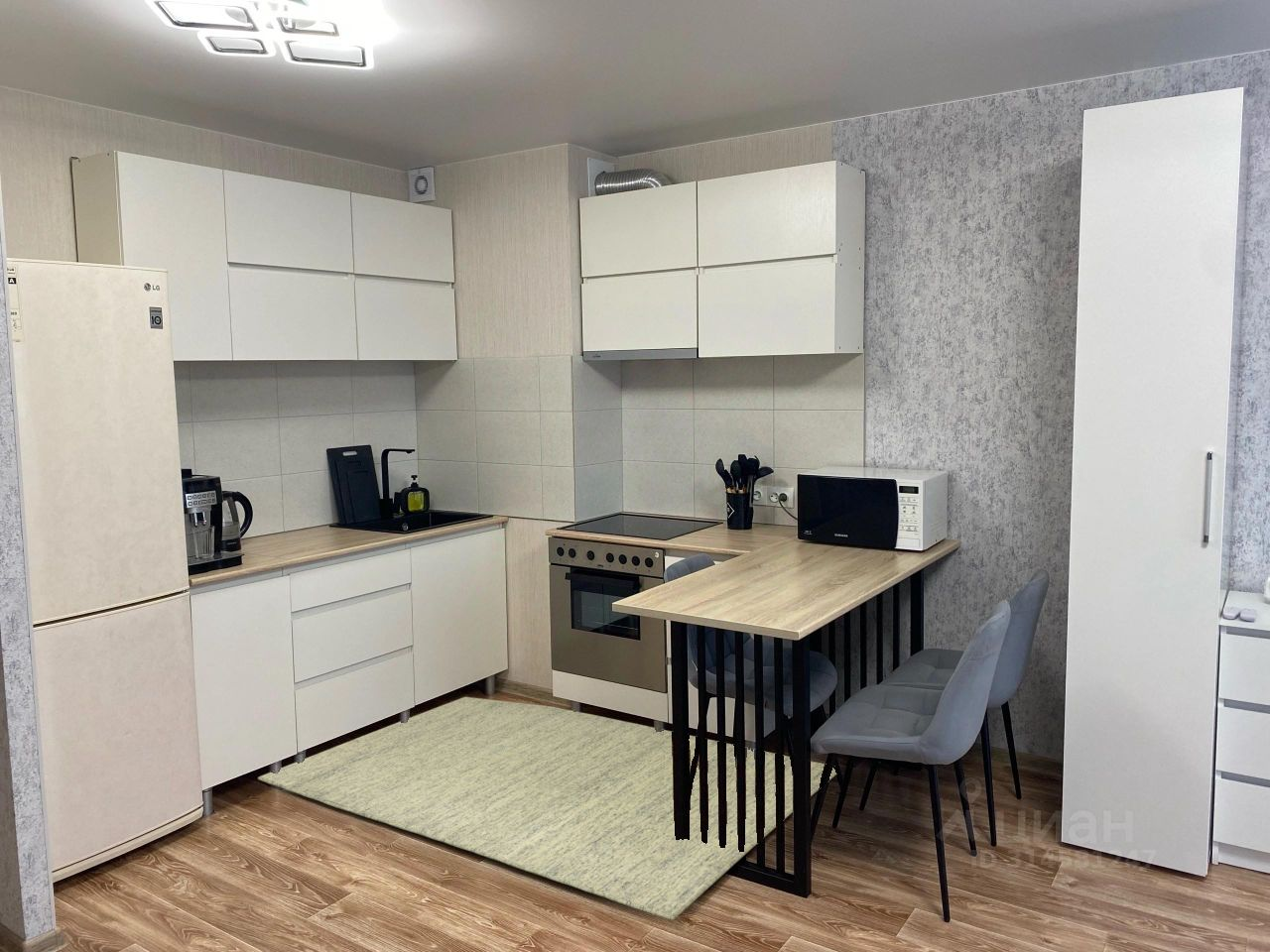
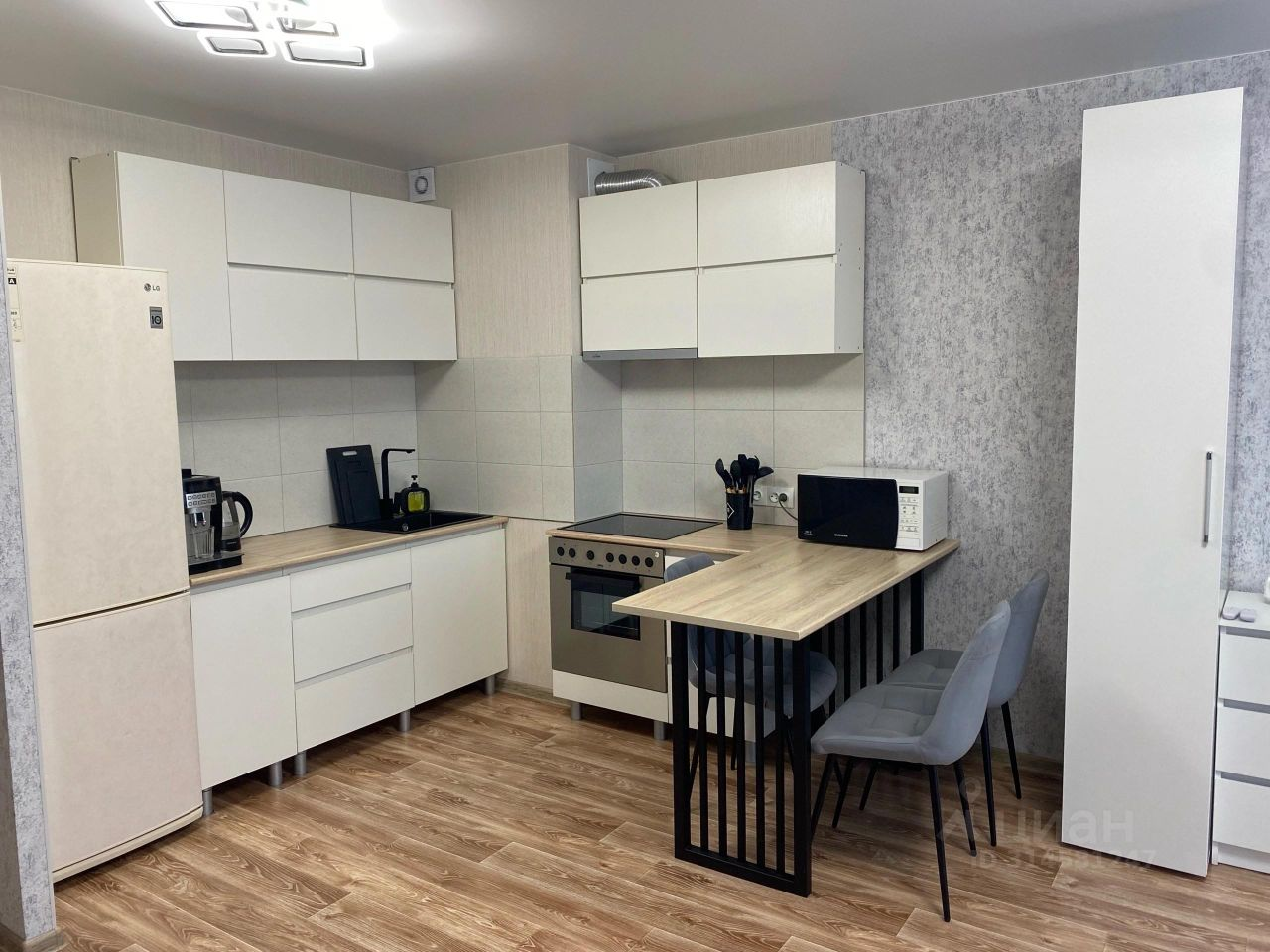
- rug [257,696,837,921]
